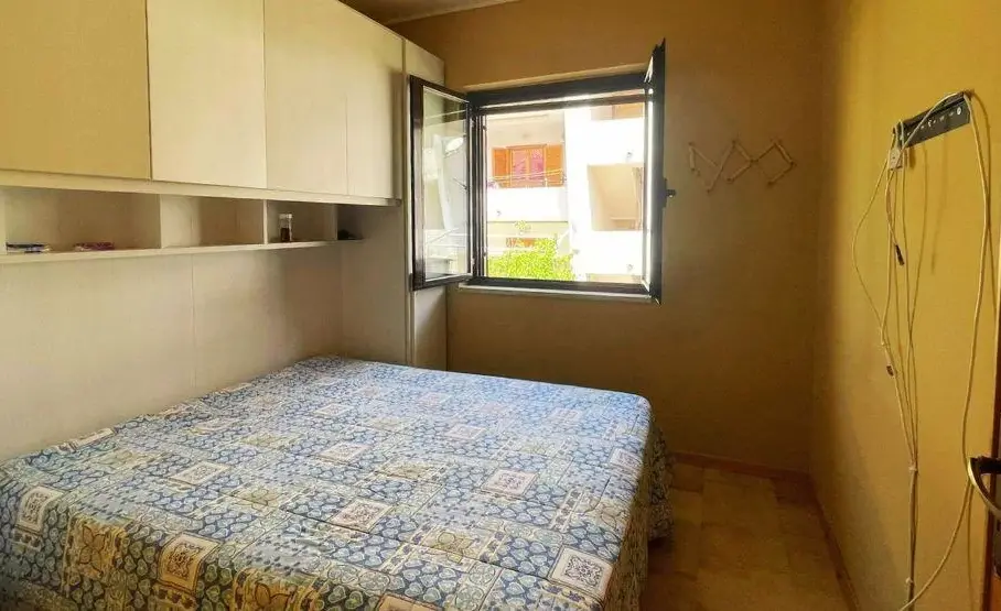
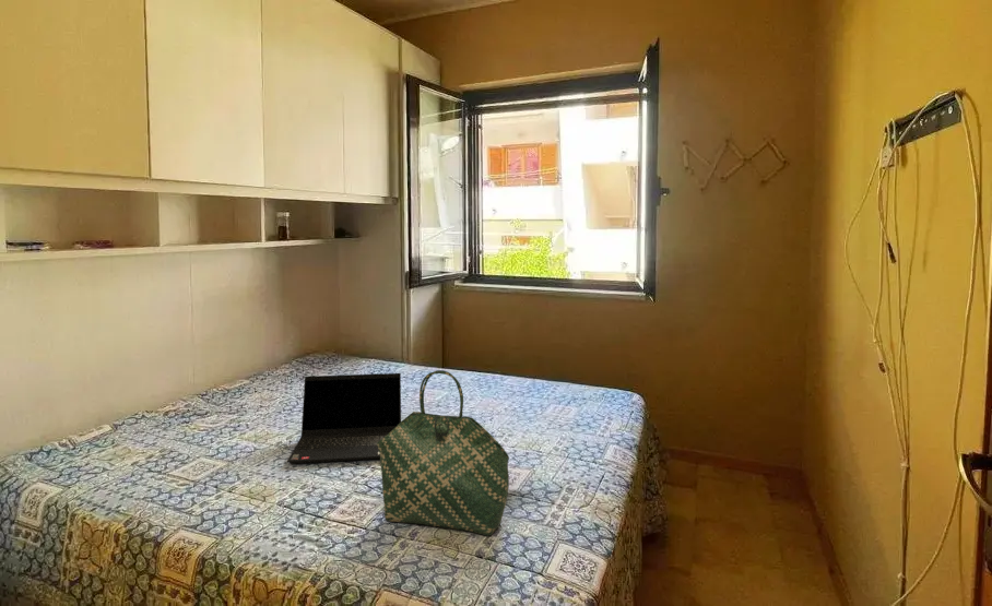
+ tote bag [377,369,510,537]
+ laptop computer [286,372,402,465]
